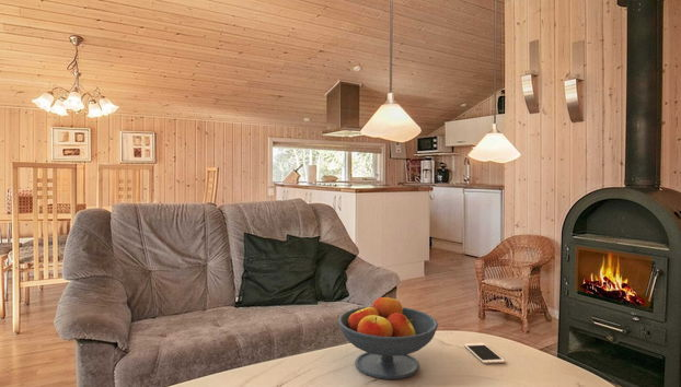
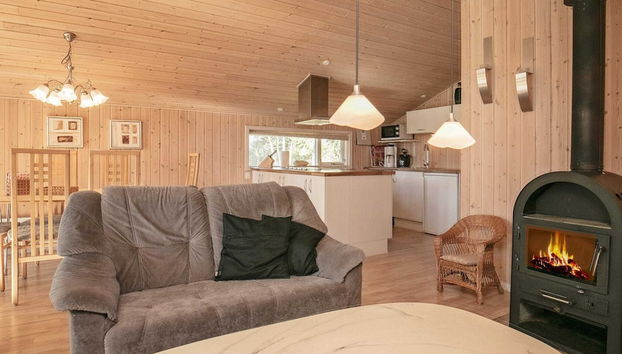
- cell phone [462,342,506,365]
- fruit bowl [337,294,439,380]
